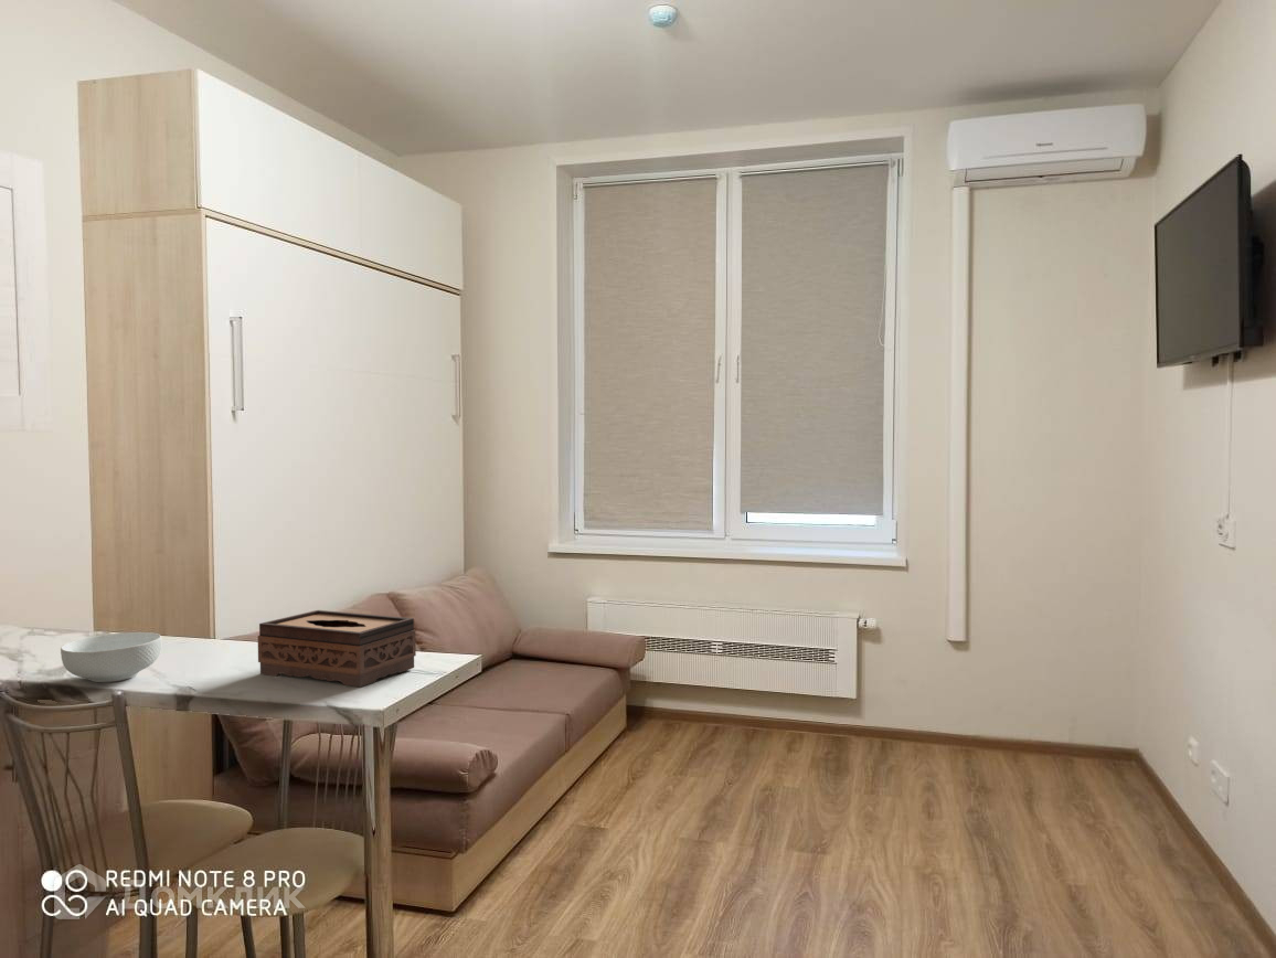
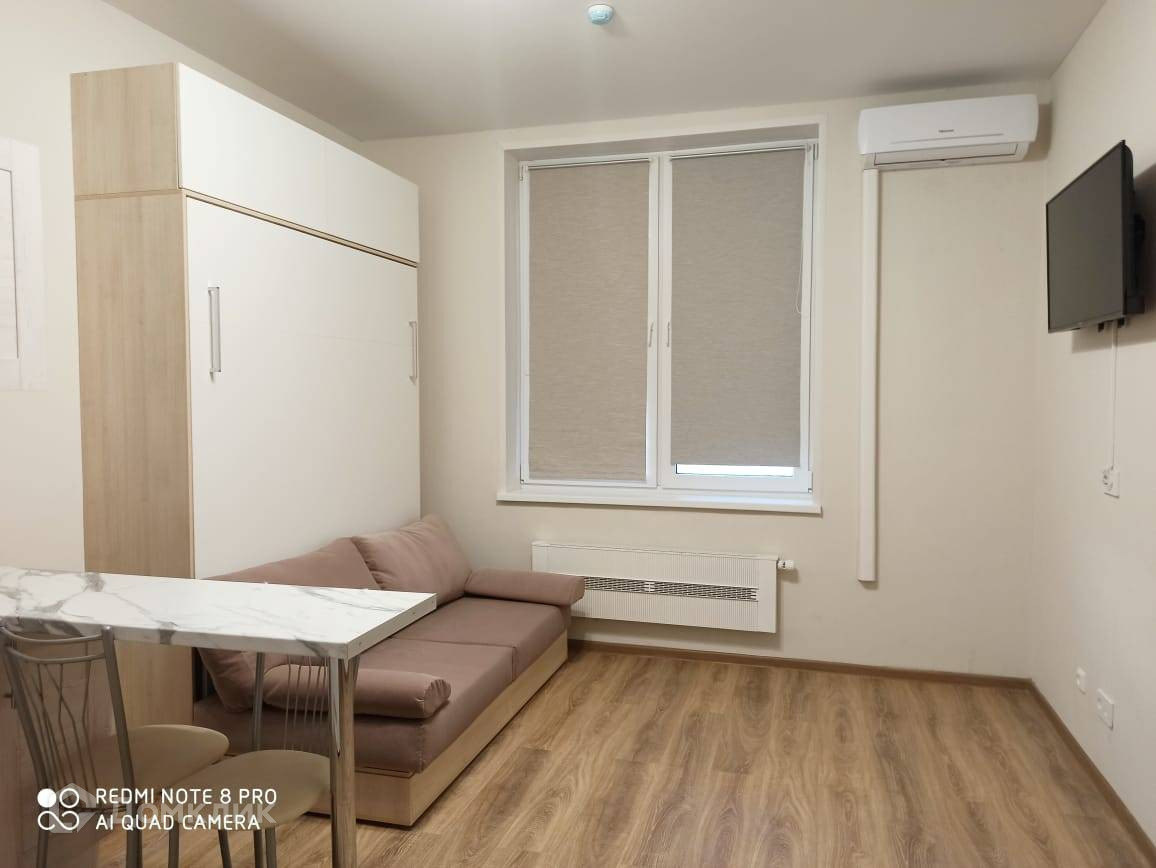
- cereal bowl [60,631,162,683]
- tissue box [257,609,417,688]
